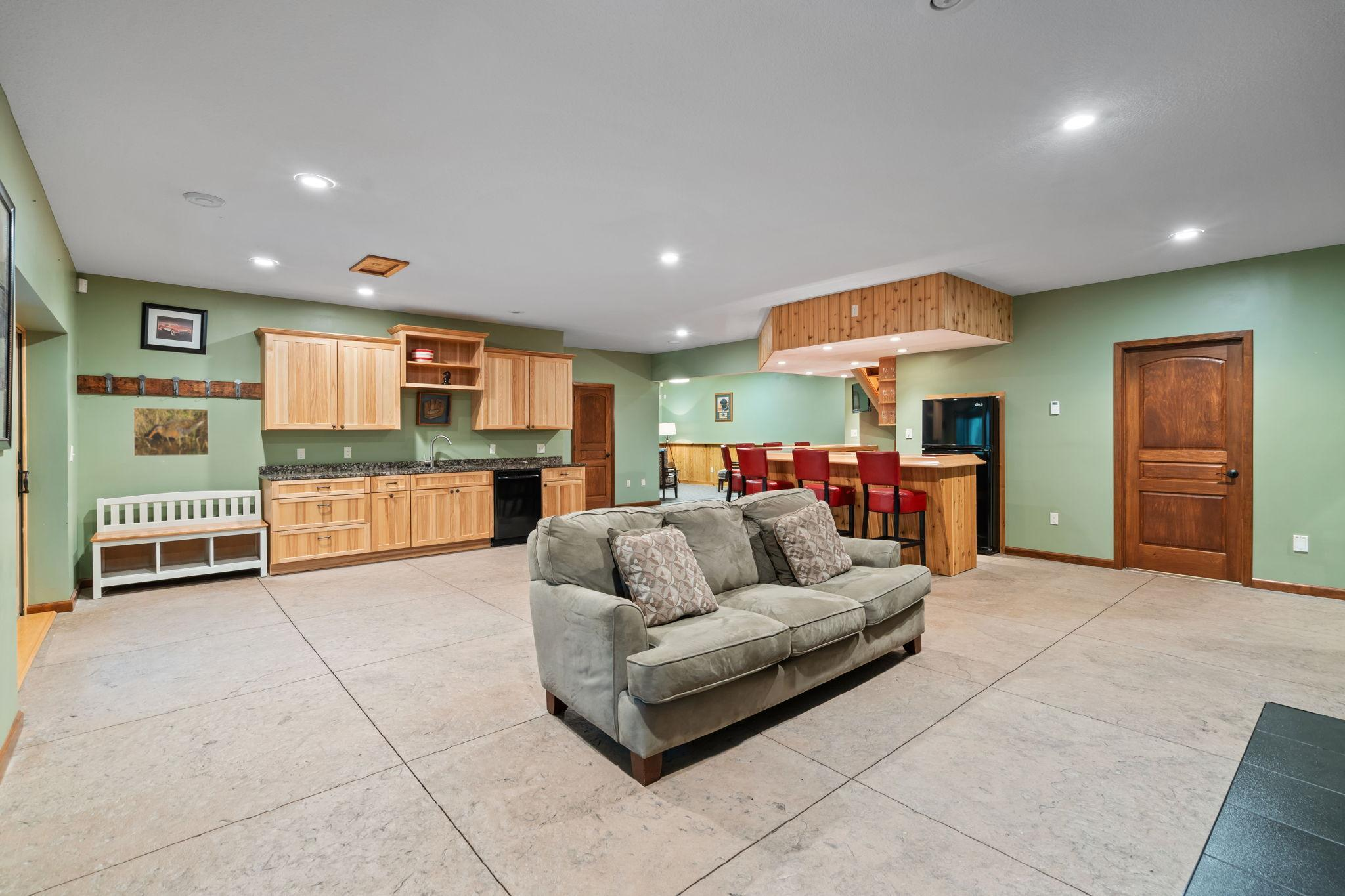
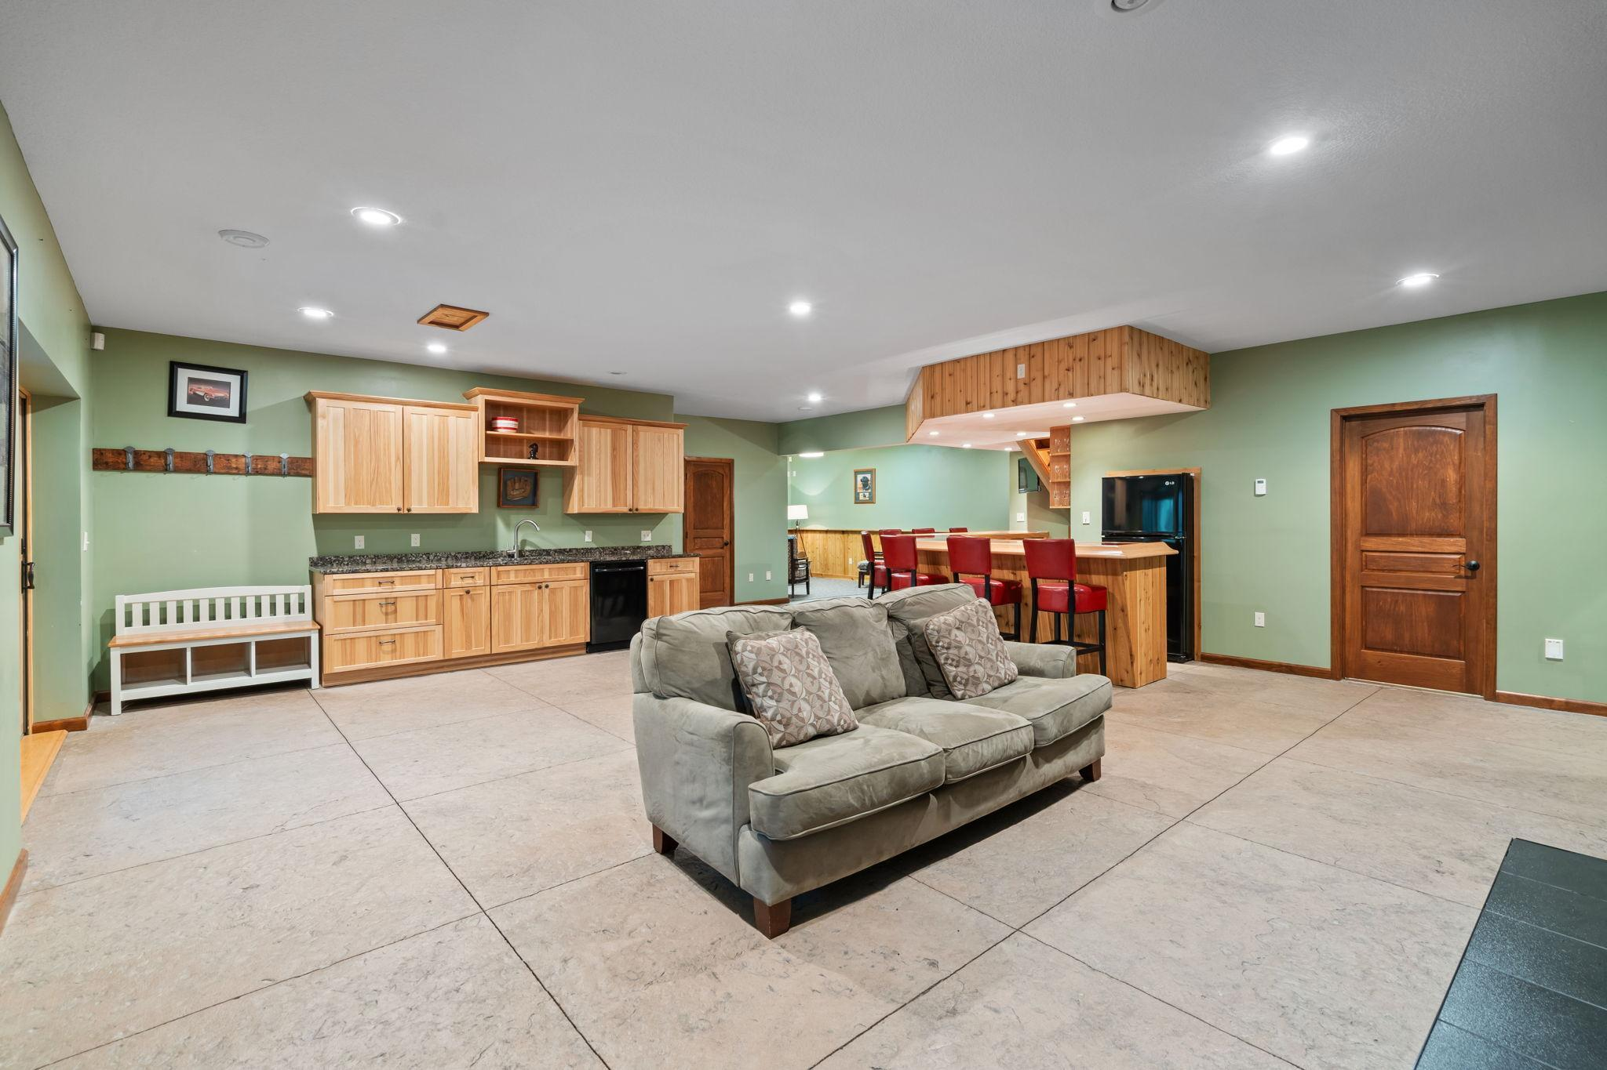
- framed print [133,407,209,457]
